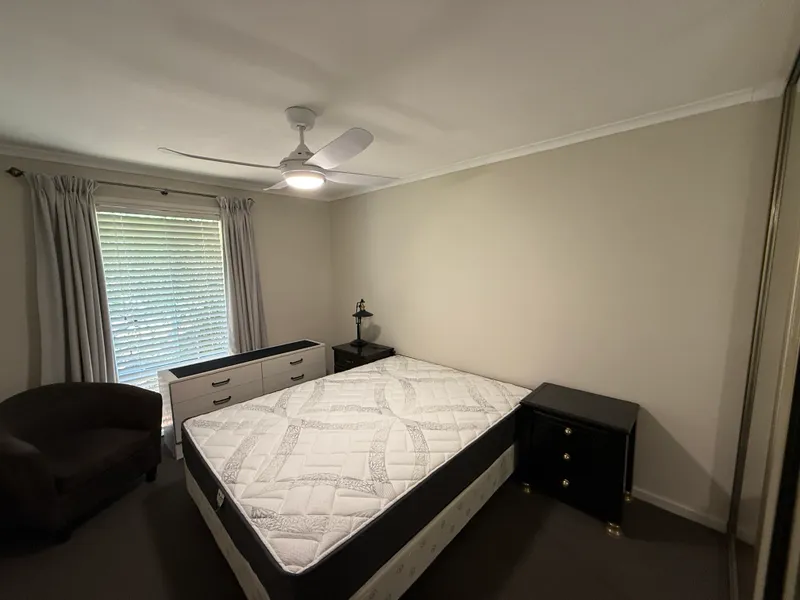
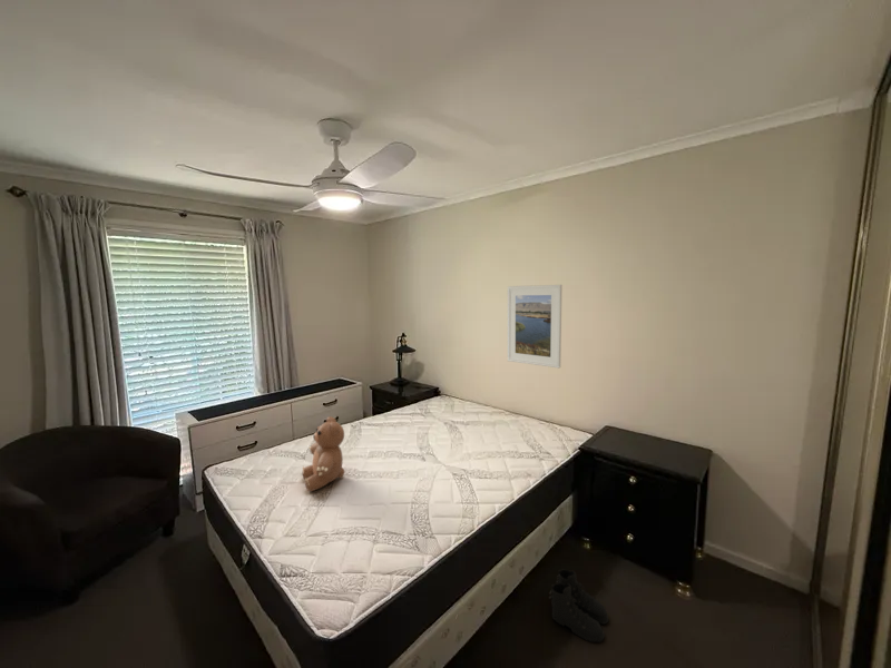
+ teddy bear [302,415,345,492]
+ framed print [507,284,564,370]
+ boots [548,569,610,644]
